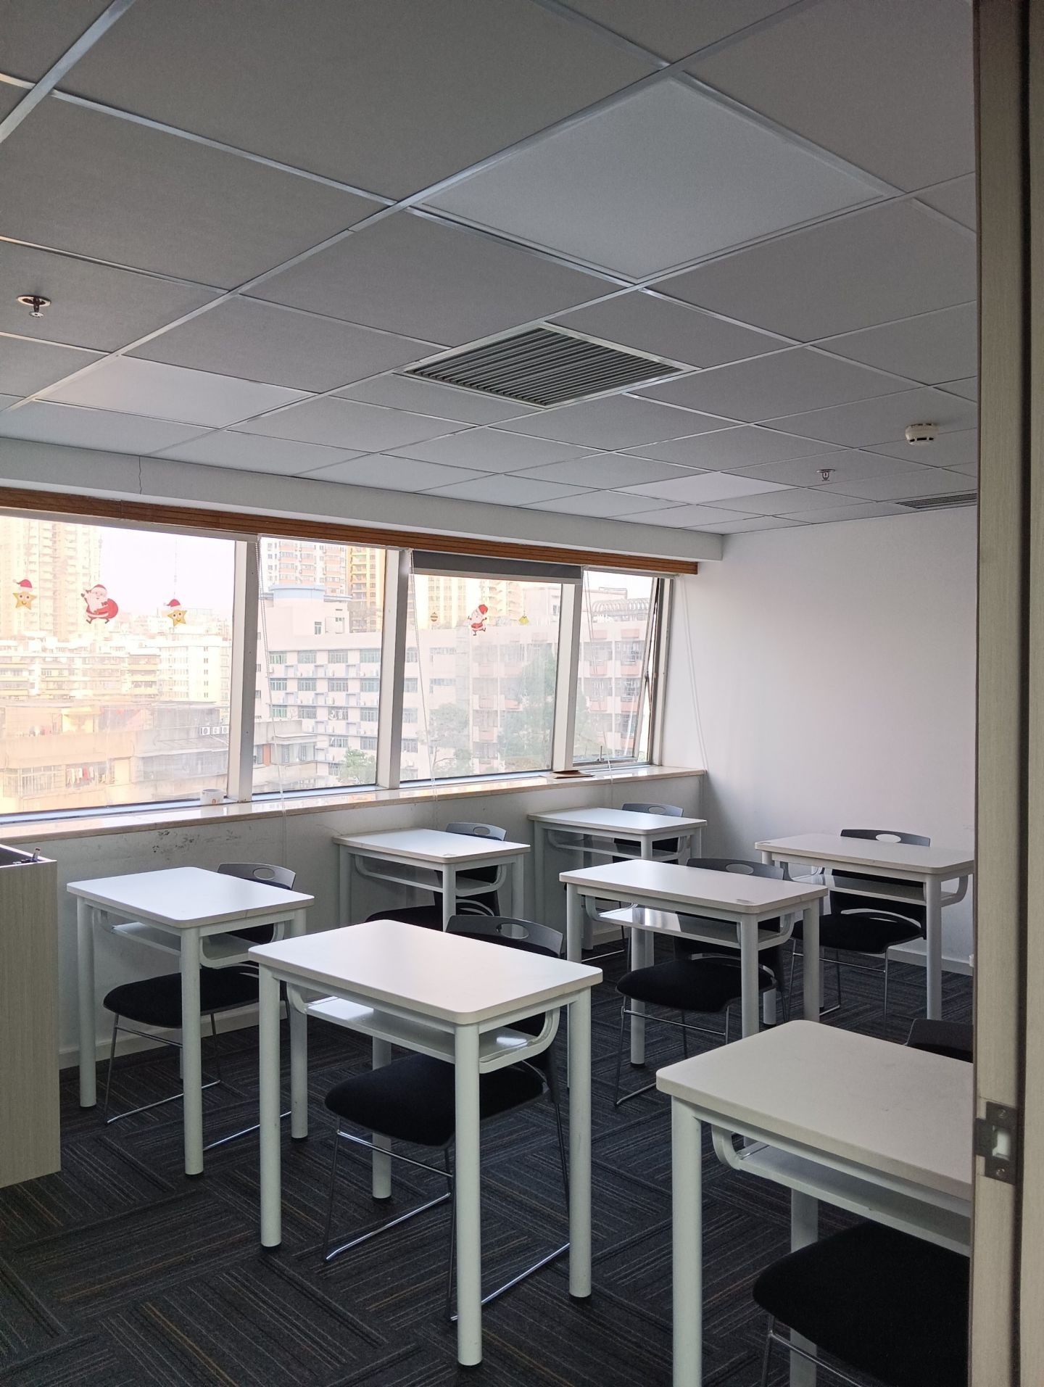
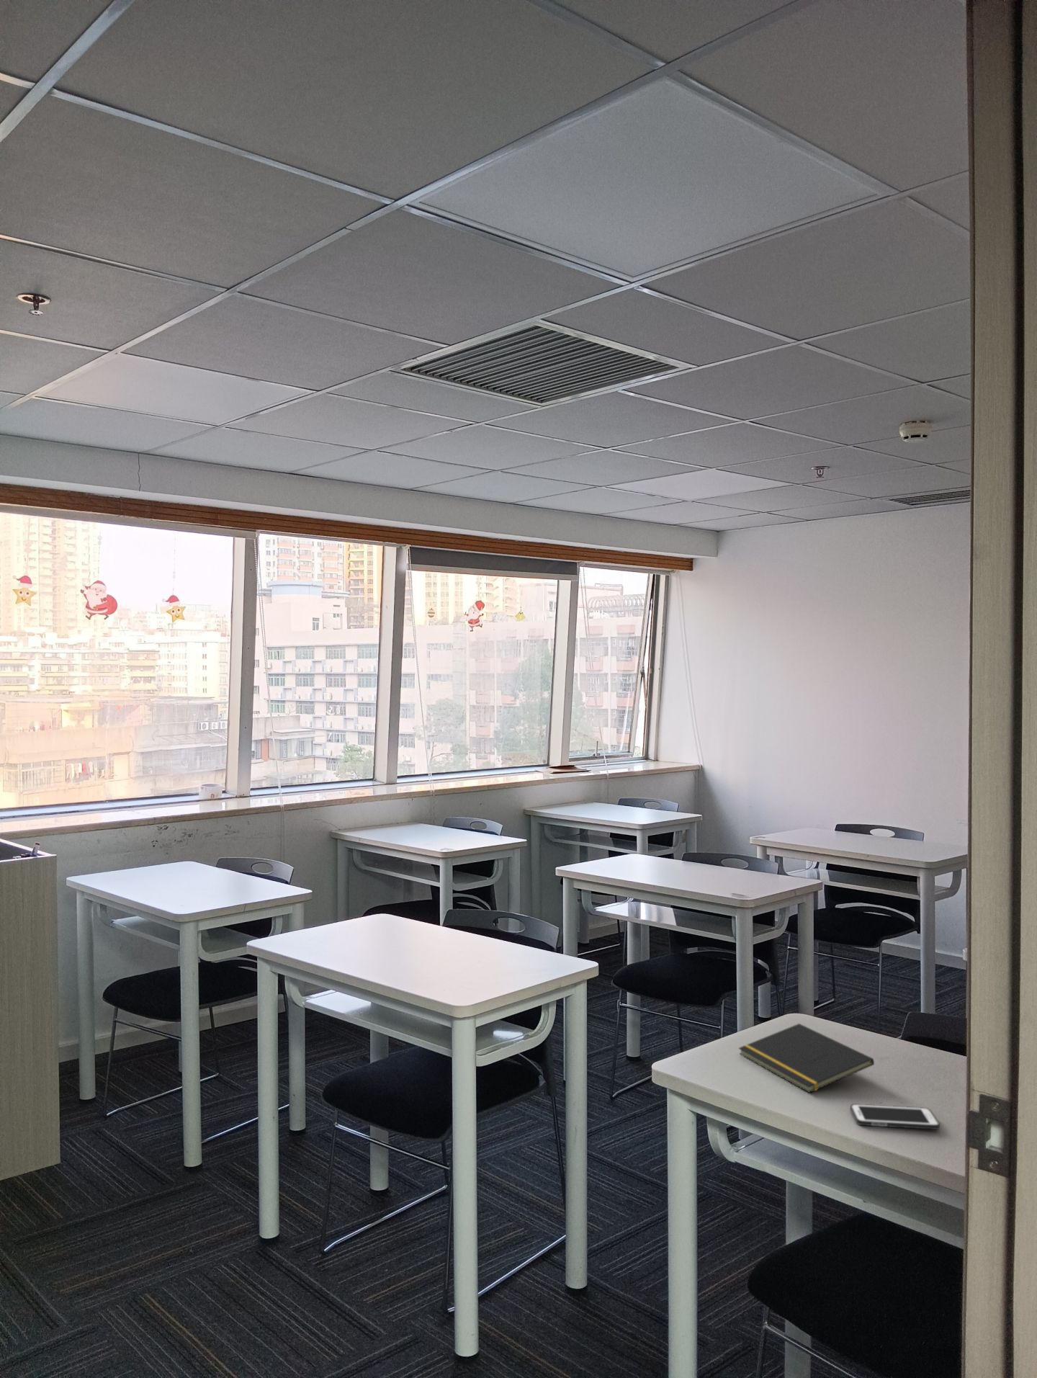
+ notepad [739,1023,875,1094]
+ cell phone [850,1103,940,1131]
